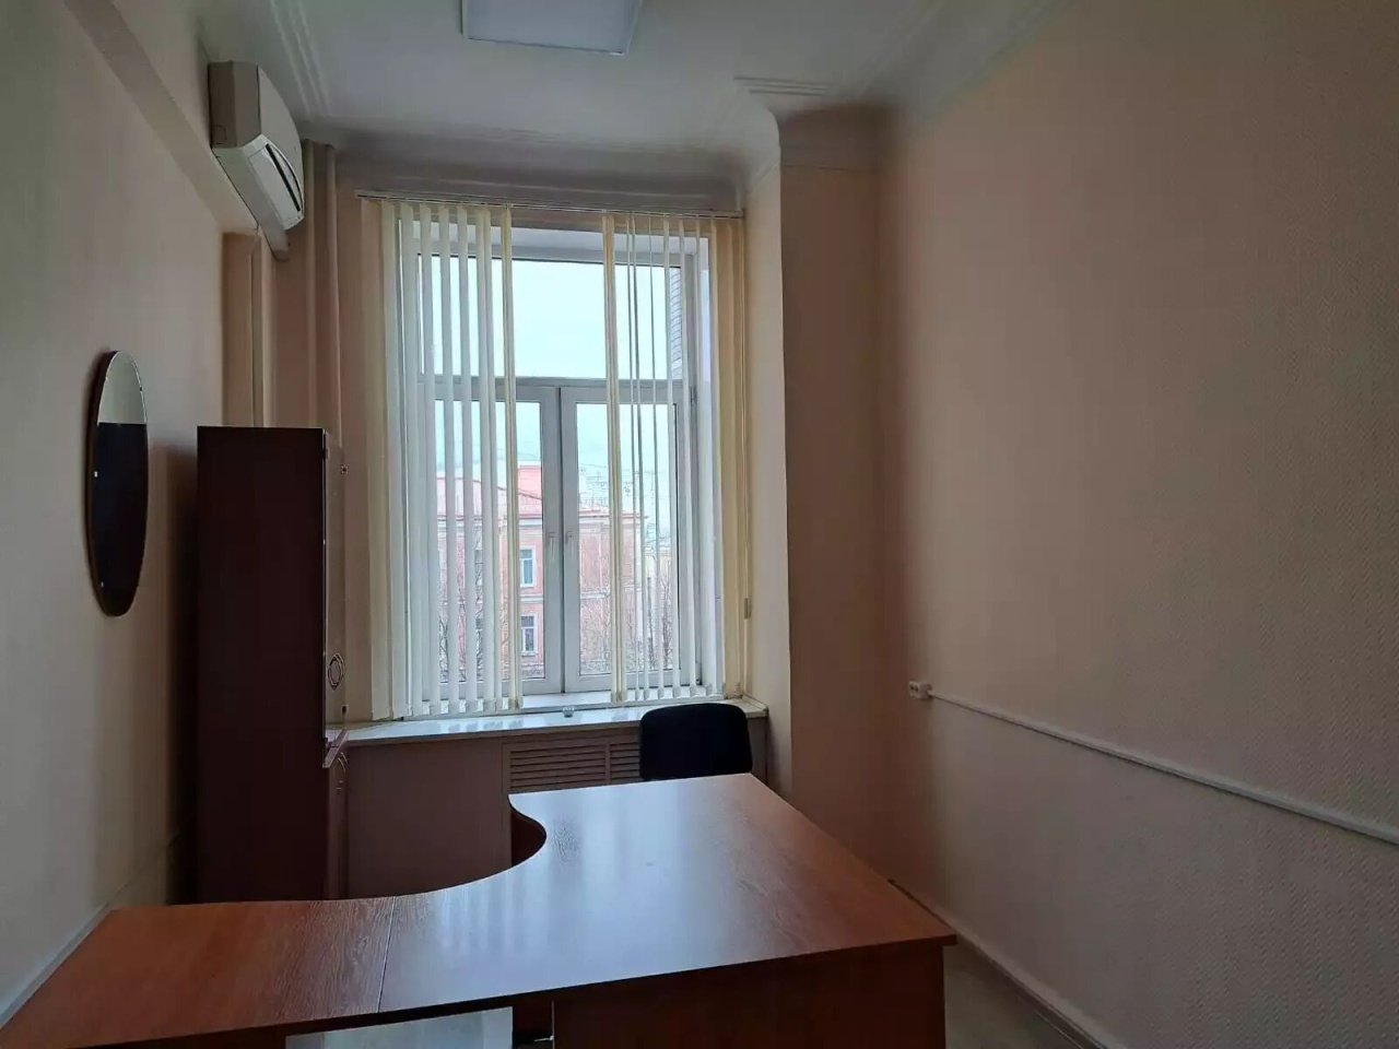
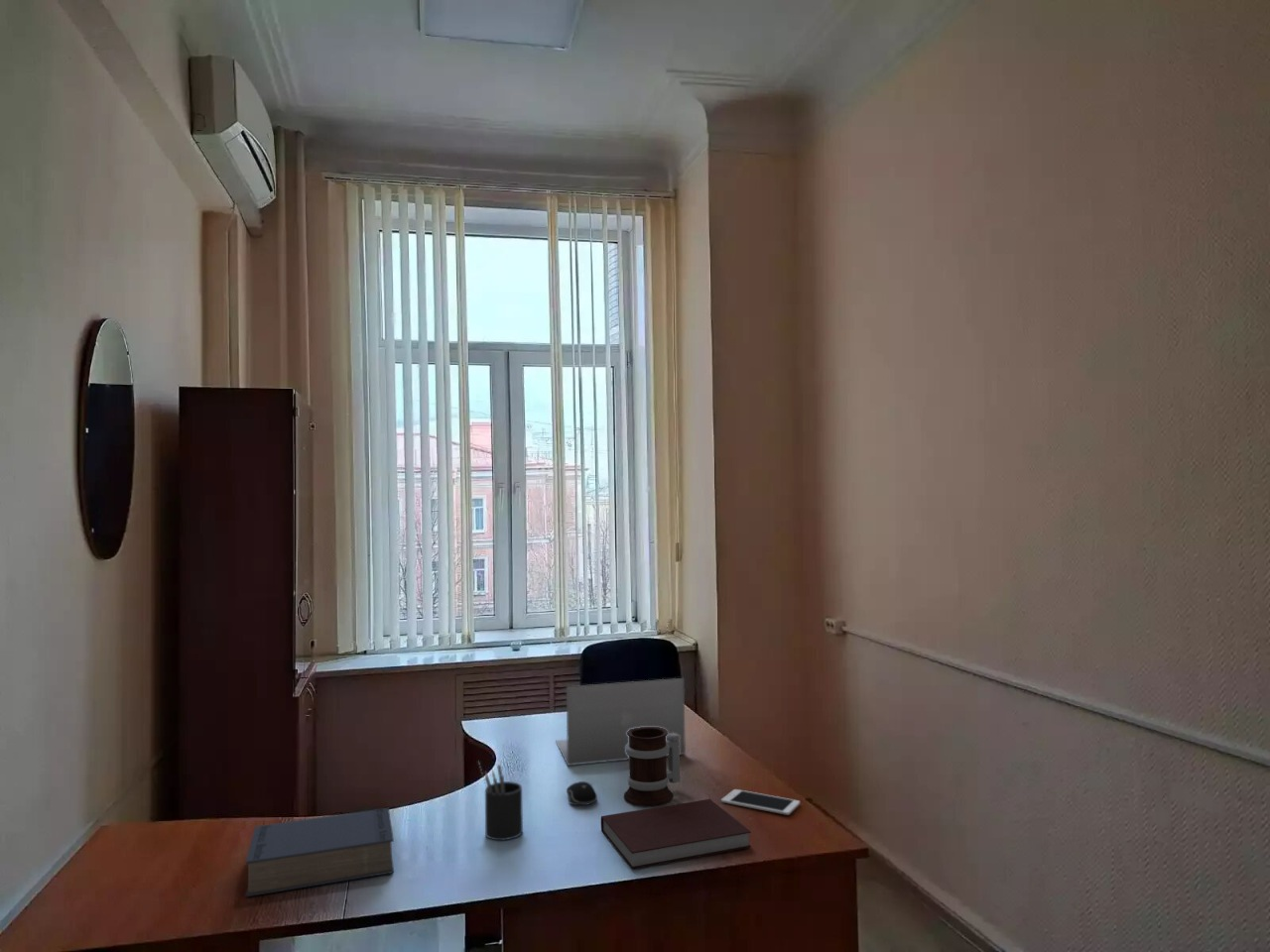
+ pen holder [477,761,524,841]
+ computer mouse [566,780,598,806]
+ book [245,807,395,897]
+ laptop [555,677,687,767]
+ mug [623,727,681,807]
+ cell phone [720,788,801,816]
+ notebook [600,798,752,870]
